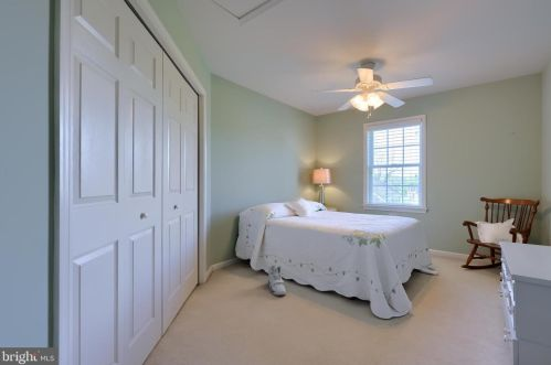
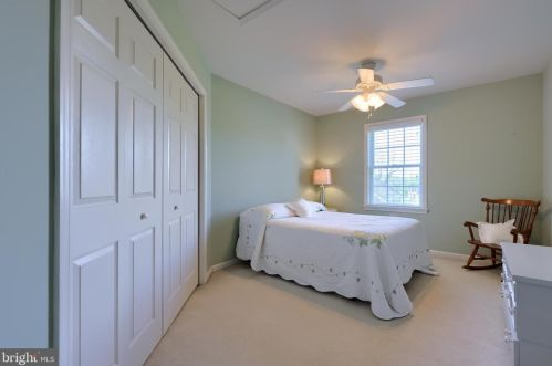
- sneaker [267,264,287,296]
